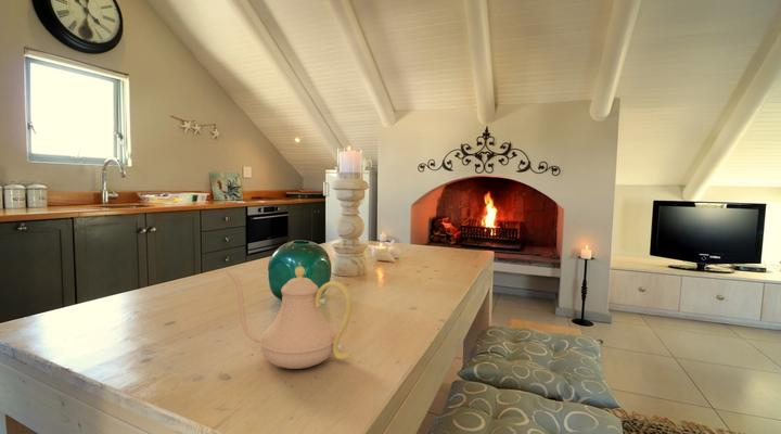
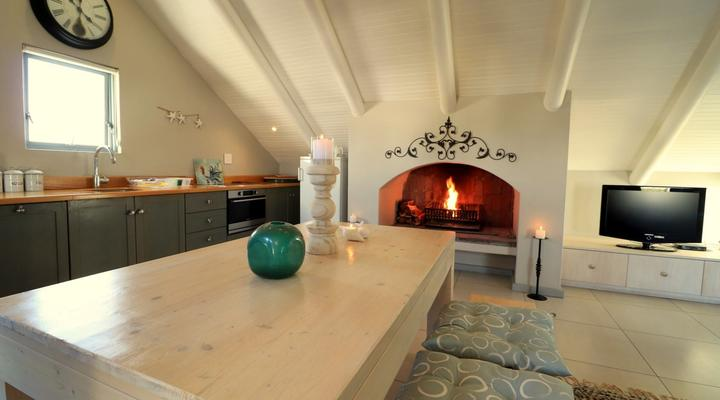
- teapot [223,266,353,370]
